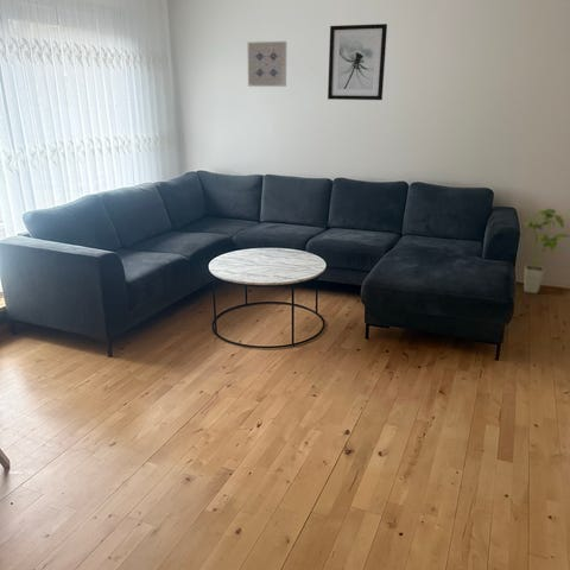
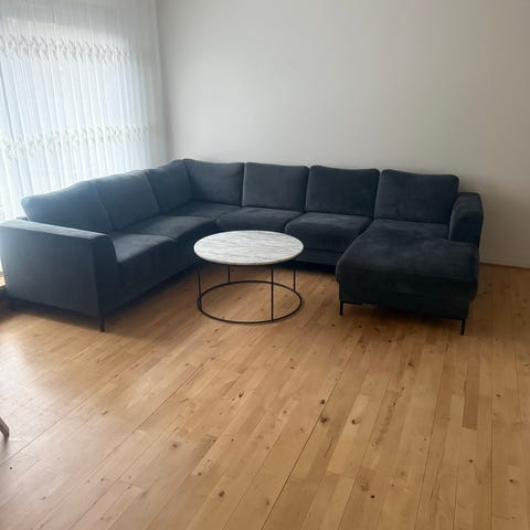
- house plant [522,208,570,294]
- wall art [247,40,287,88]
- wall art [327,23,388,101]
